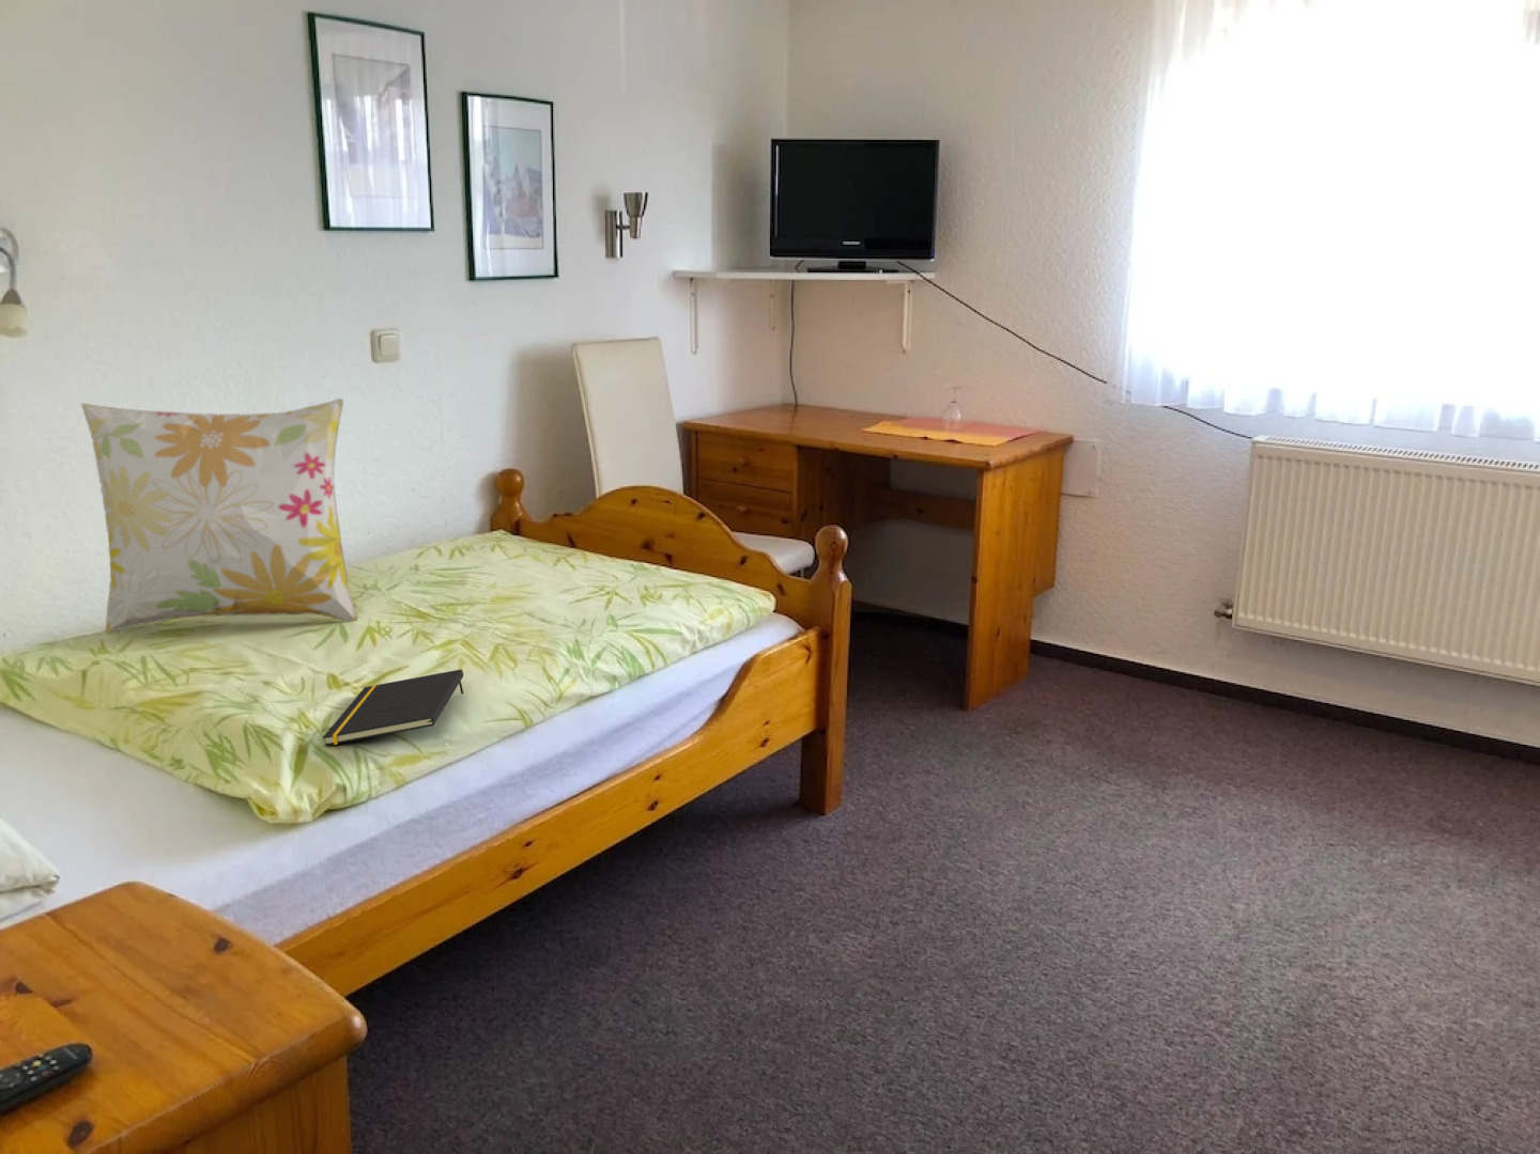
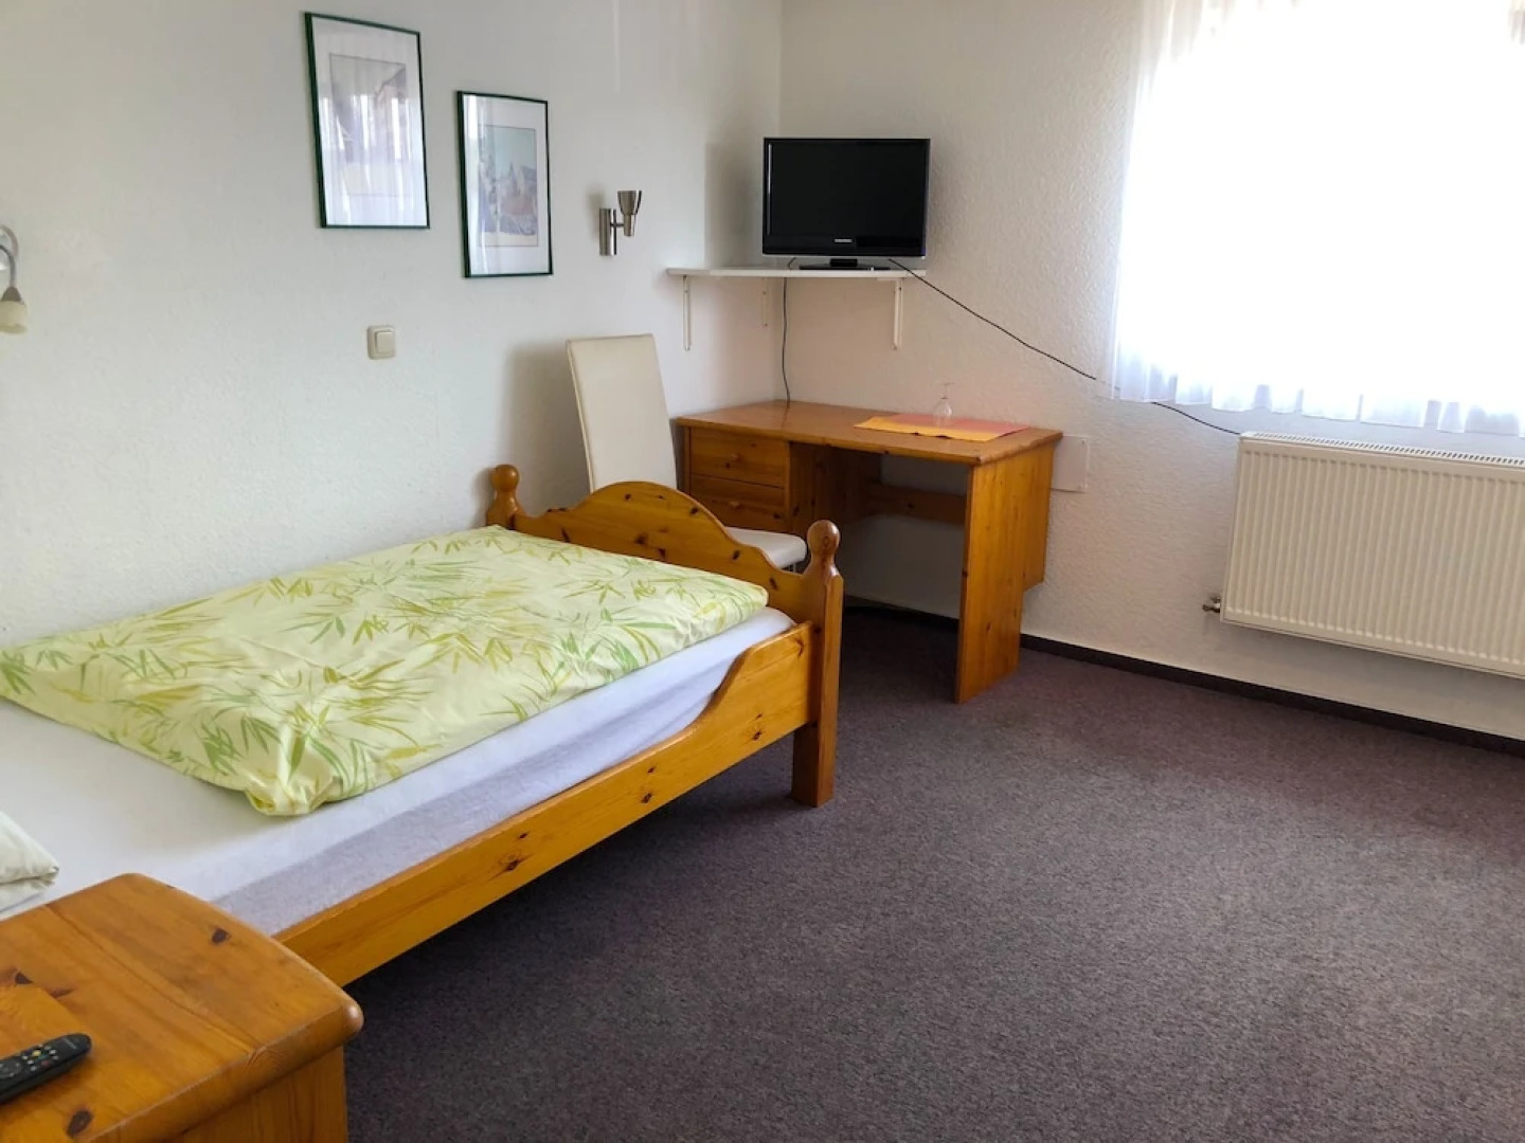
- notepad [321,669,464,747]
- decorative pillow [80,398,358,634]
